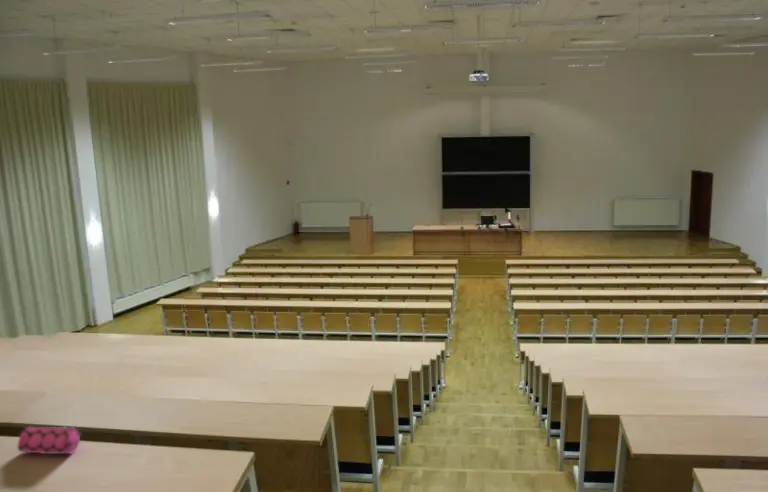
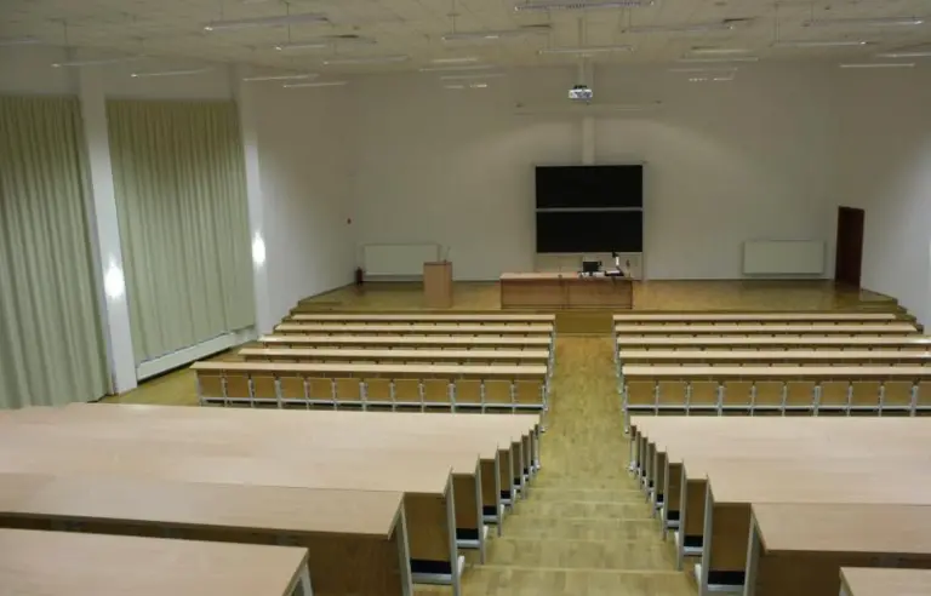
- pencil case [16,425,83,455]
